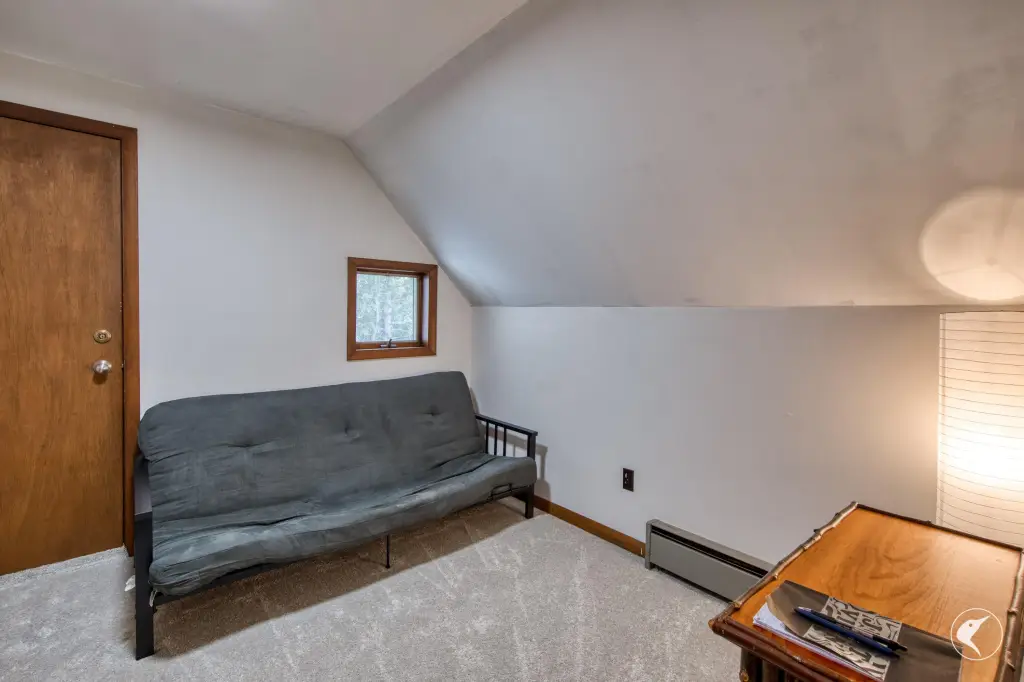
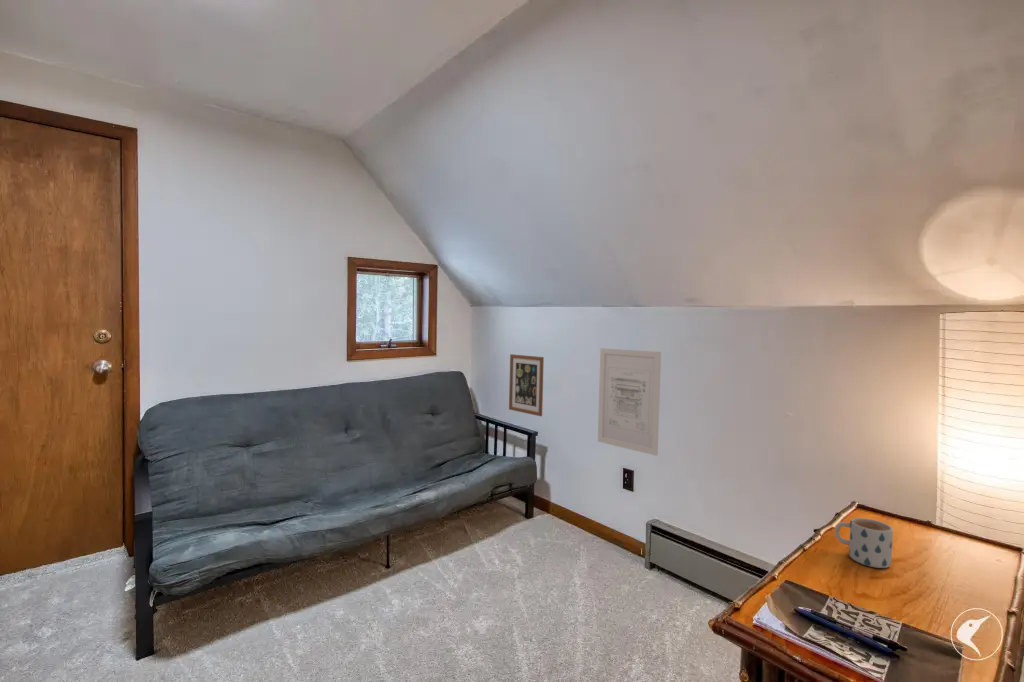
+ wall art [508,353,545,417]
+ mug [834,517,894,569]
+ wall art [597,347,662,457]
